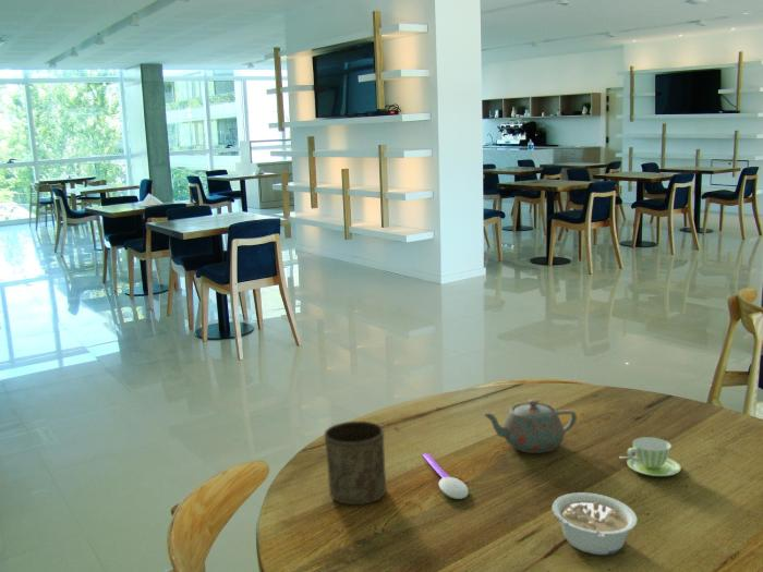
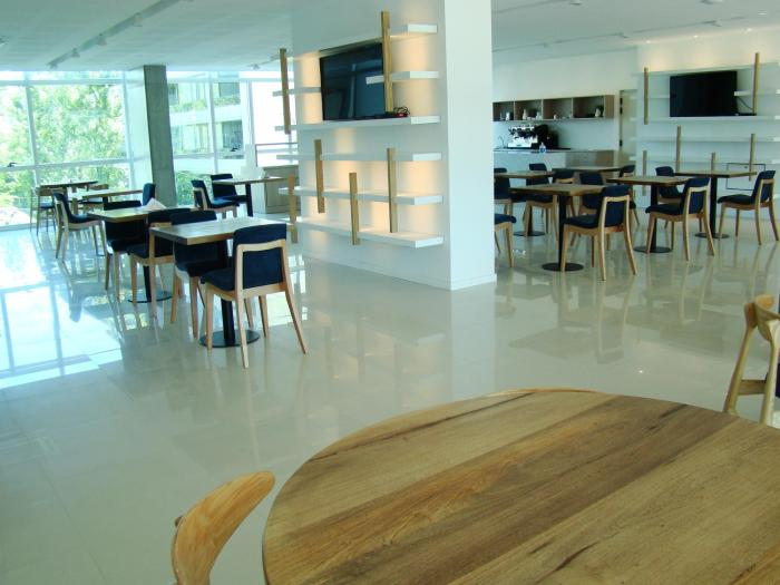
- legume [552,491,639,556]
- cup [618,436,682,477]
- spoon [422,452,470,500]
- teapot [482,399,578,454]
- cup [324,421,387,506]
